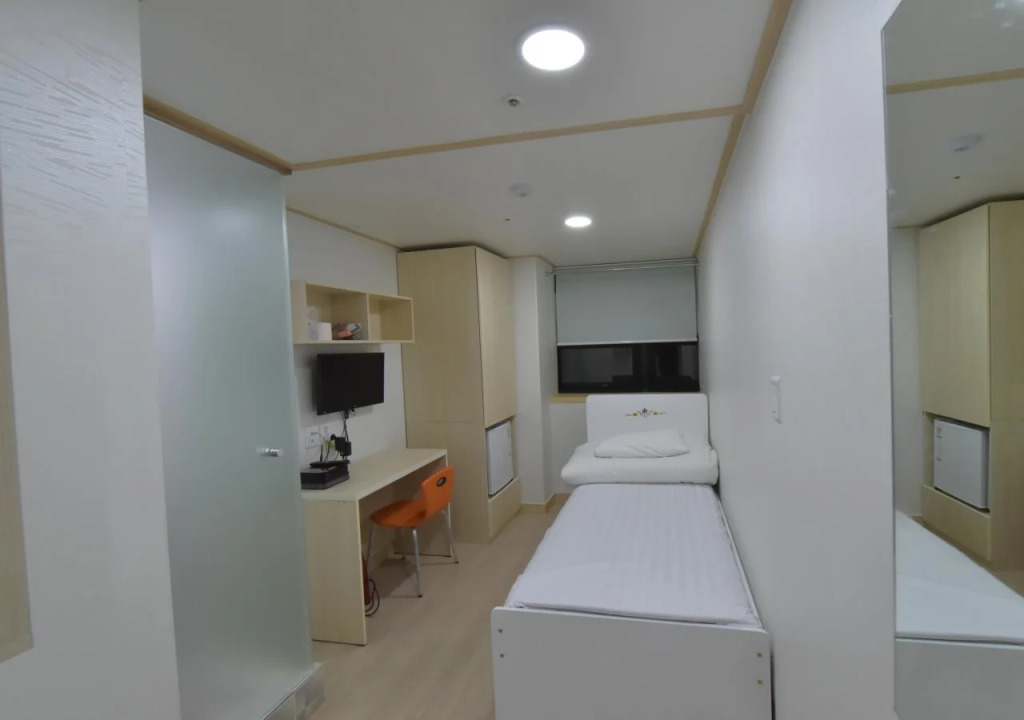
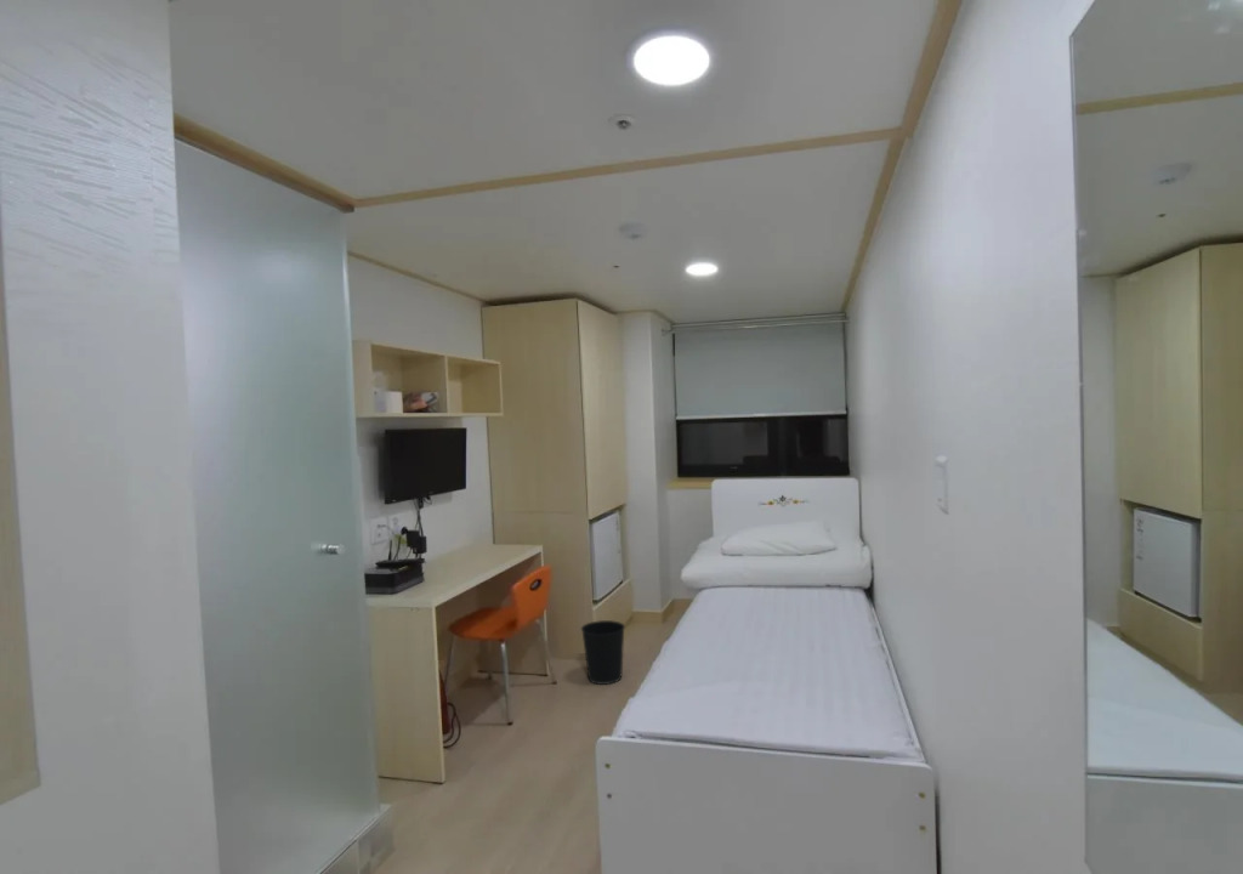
+ wastebasket [580,619,626,686]
